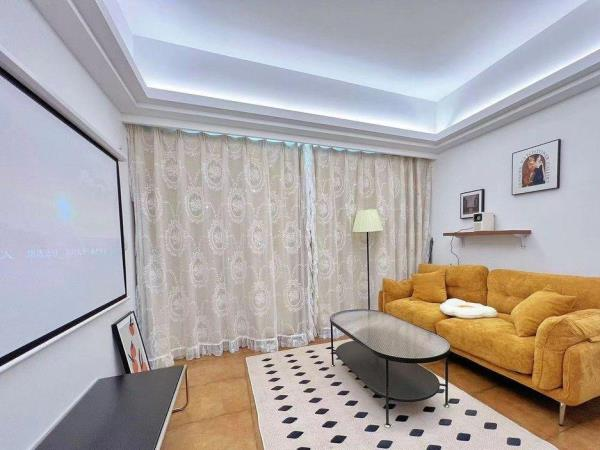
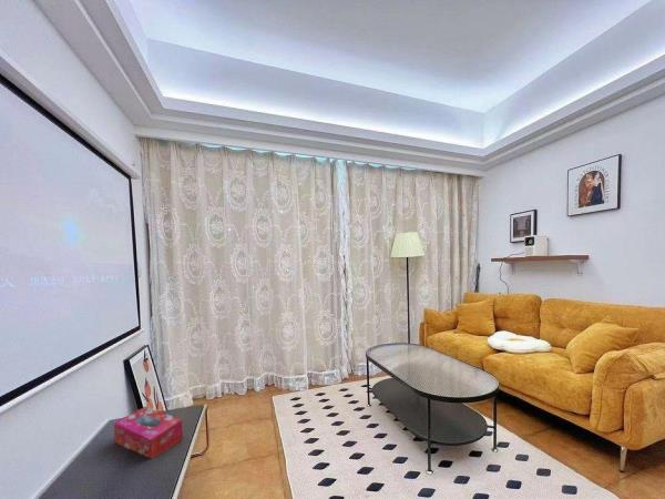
+ tissue box [113,405,184,459]
